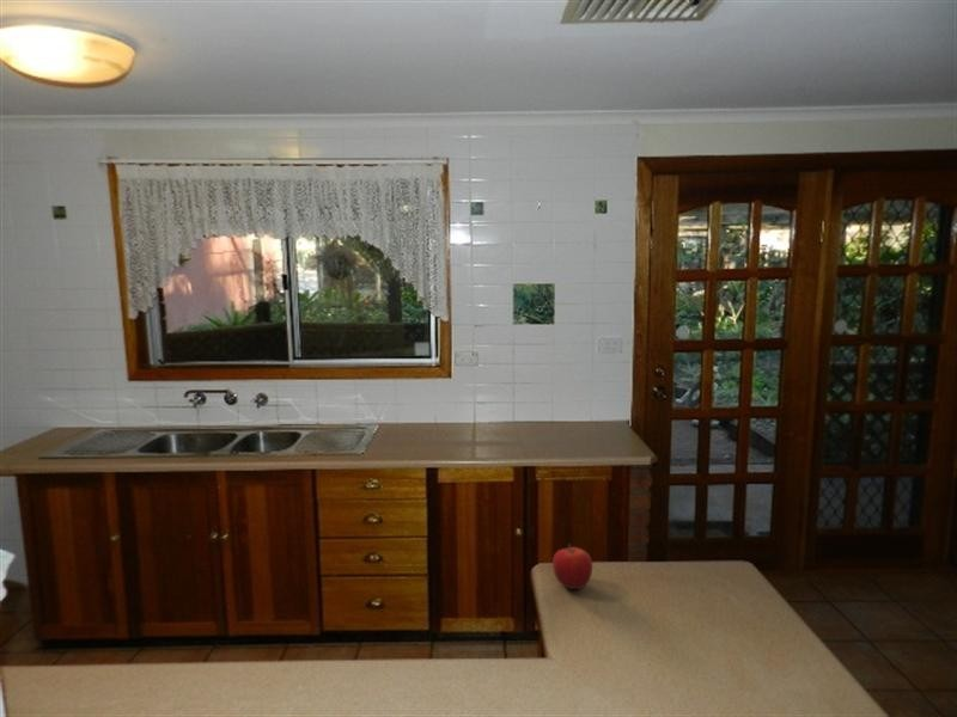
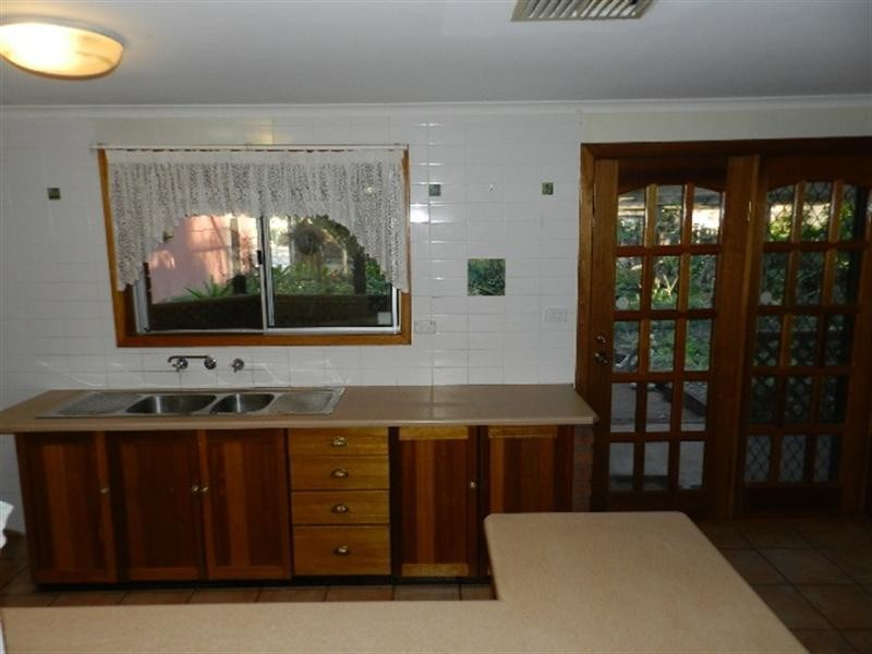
- fruit [551,543,593,590]
